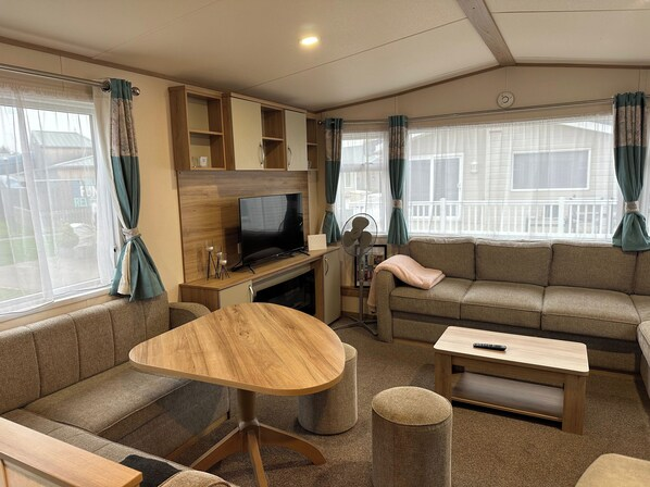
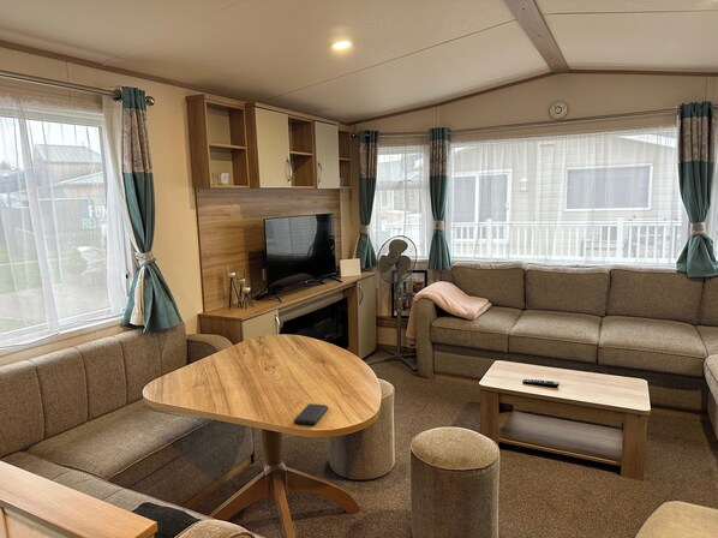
+ smartphone [293,402,329,426]
